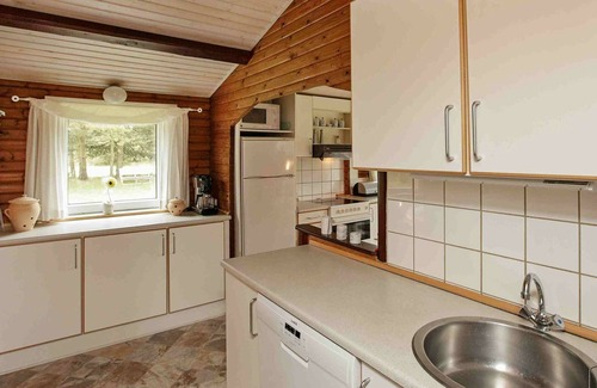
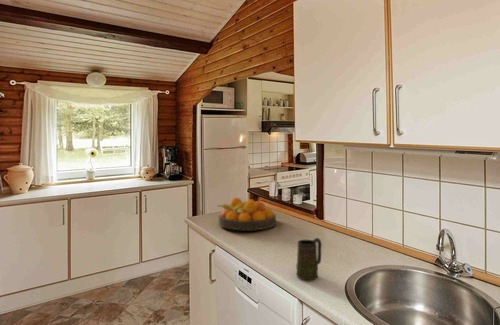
+ mug [295,237,323,281]
+ fruit bowl [216,197,277,232]
